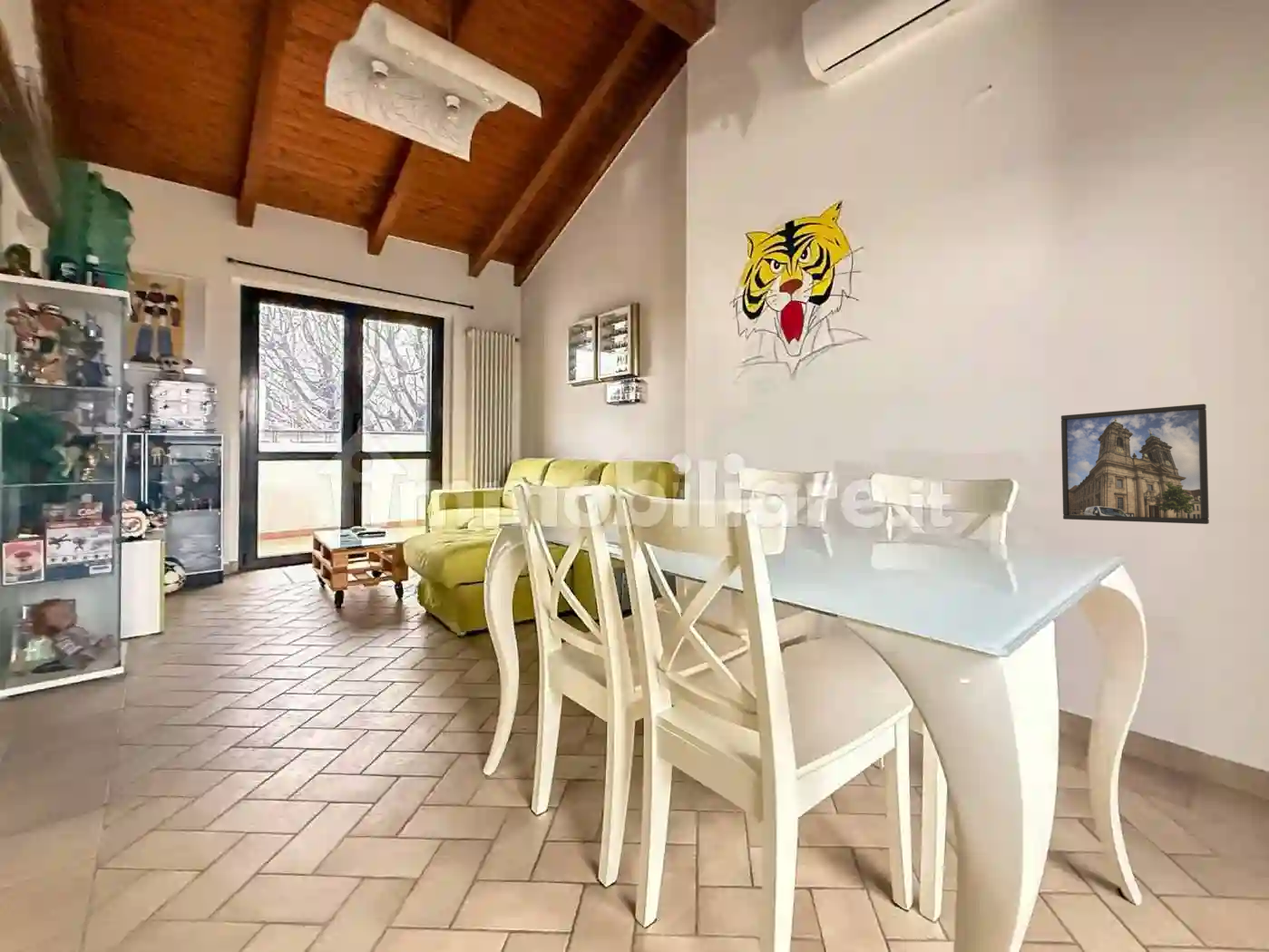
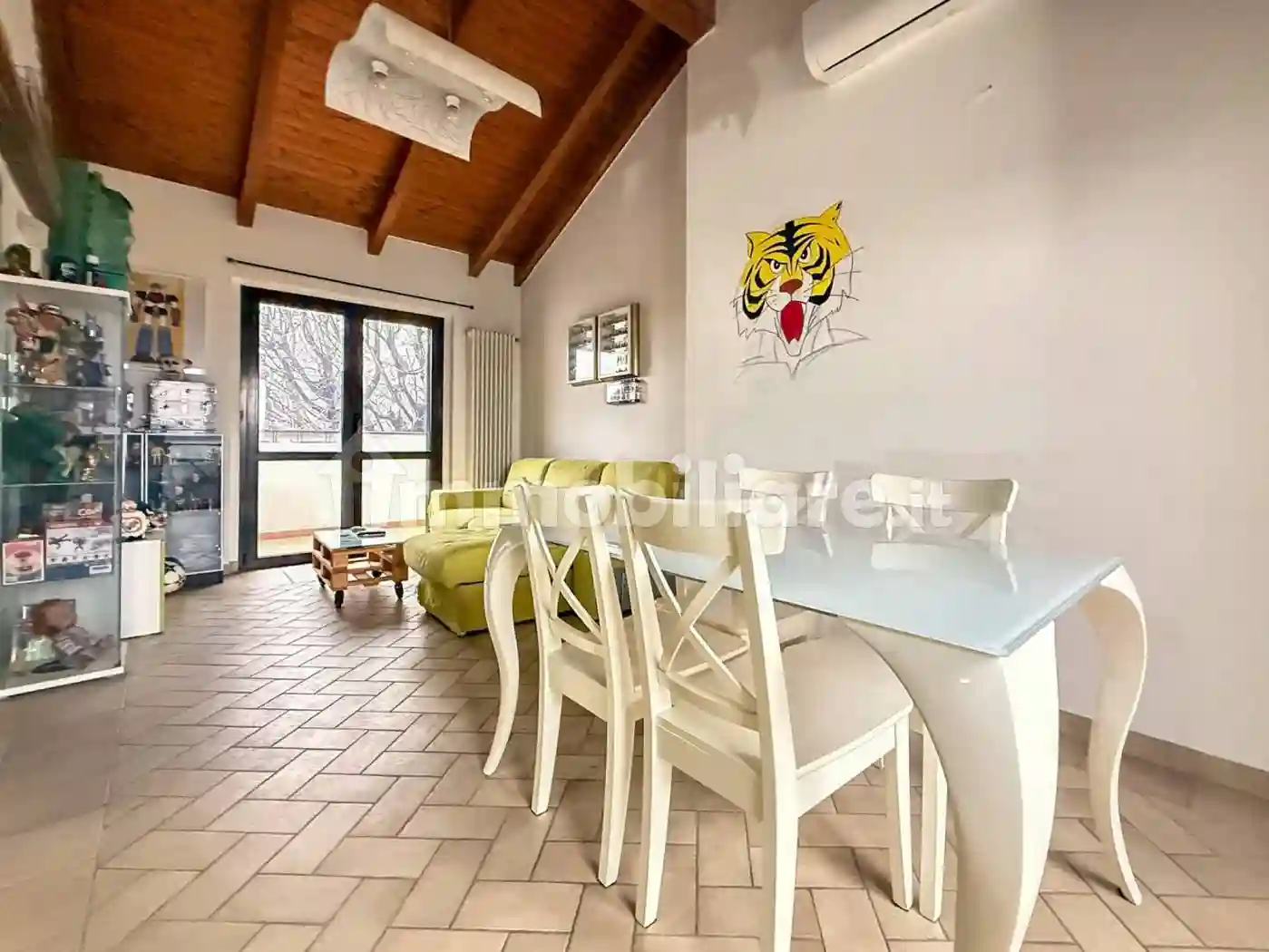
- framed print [1060,403,1210,525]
